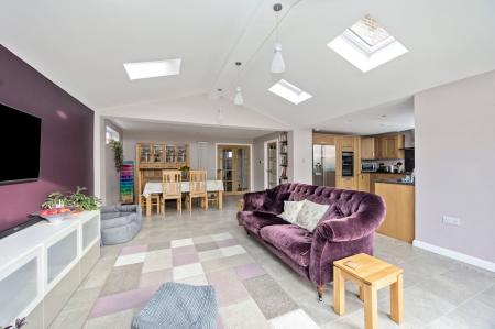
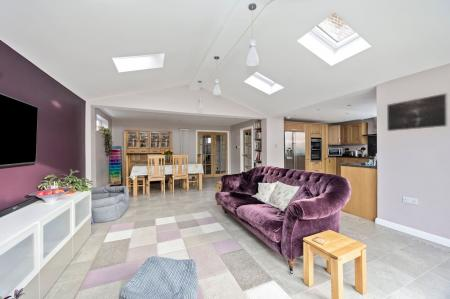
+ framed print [386,92,449,132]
